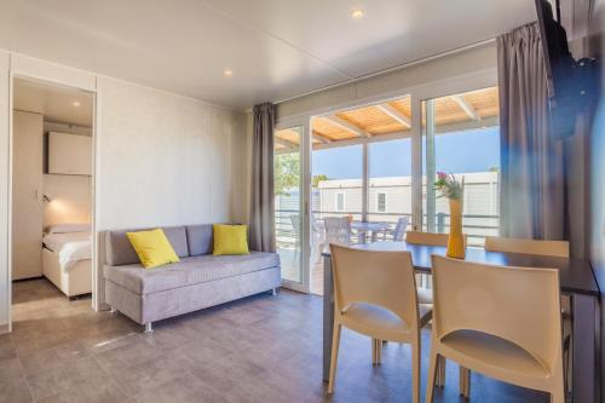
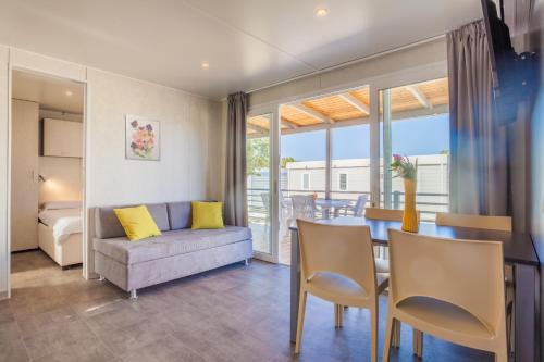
+ wall art [124,114,161,162]
